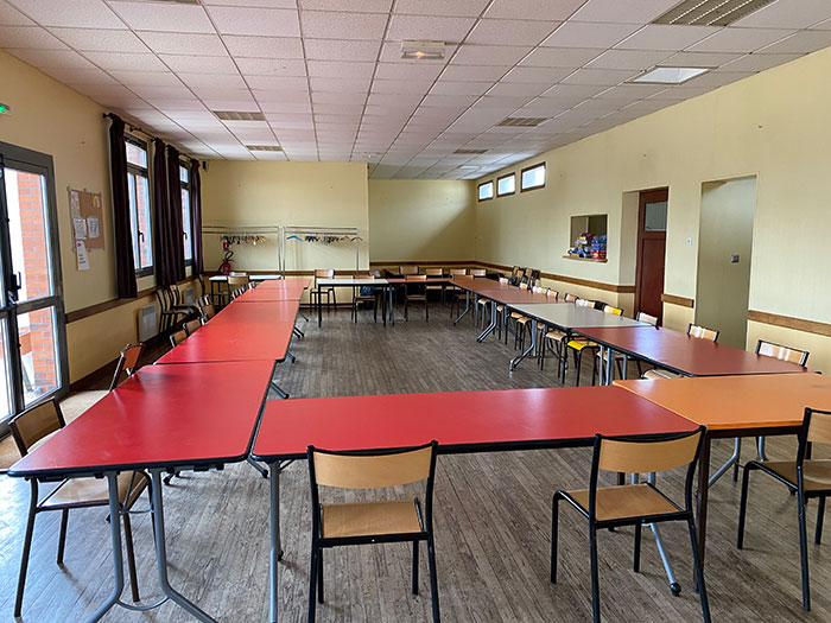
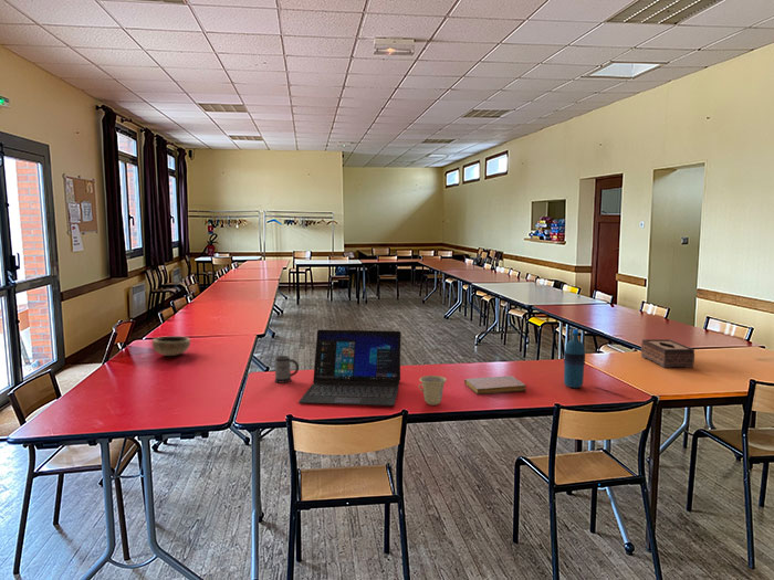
+ mug [273,355,300,383]
+ tissue box [640,338,695,369]
+ notebook [463,375,527,396]
+ bowl [151,335,191,357]
+ water bottle [563,328,586,389]
+ cup [418,375,448,407]
+ laptop [297,329,402,407]
